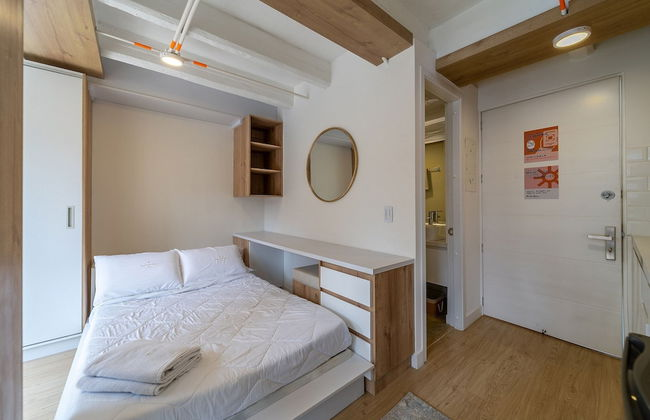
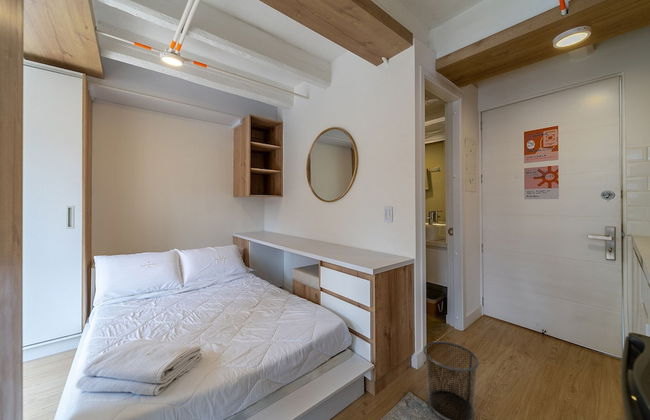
+ waste bin [422,340,480,420]
